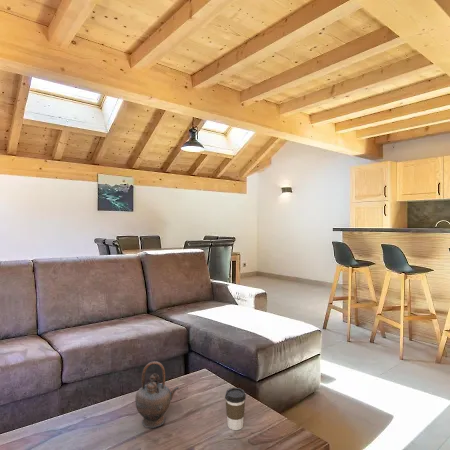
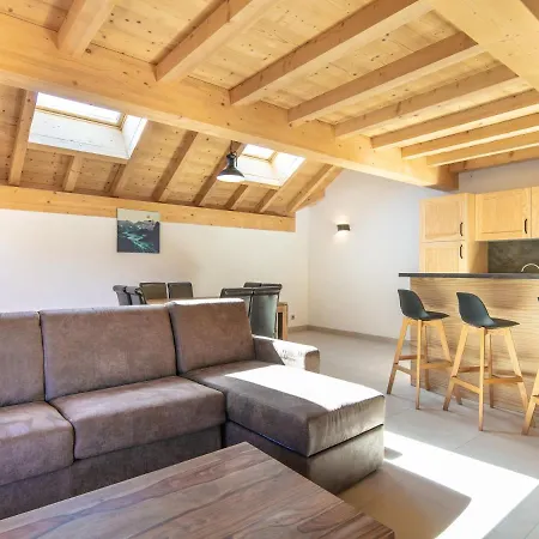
- teapot [134,360,180,429]
- coffee cup [224,387,247,431]
